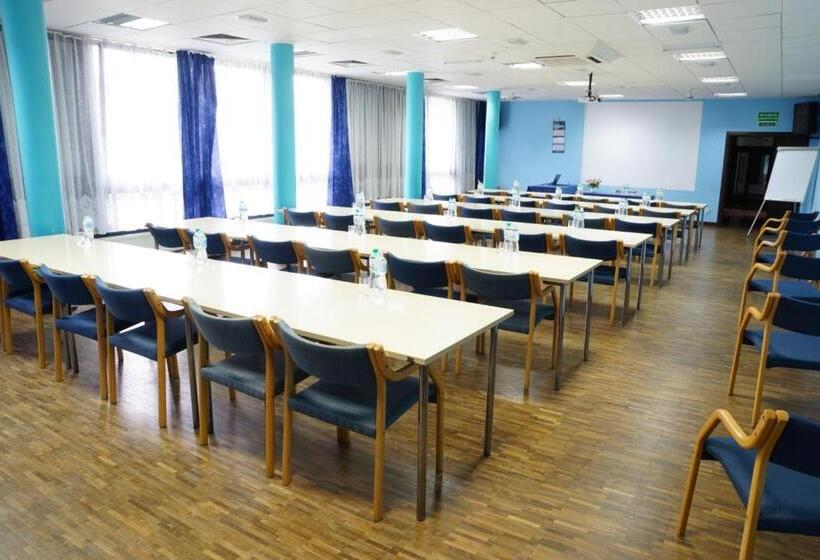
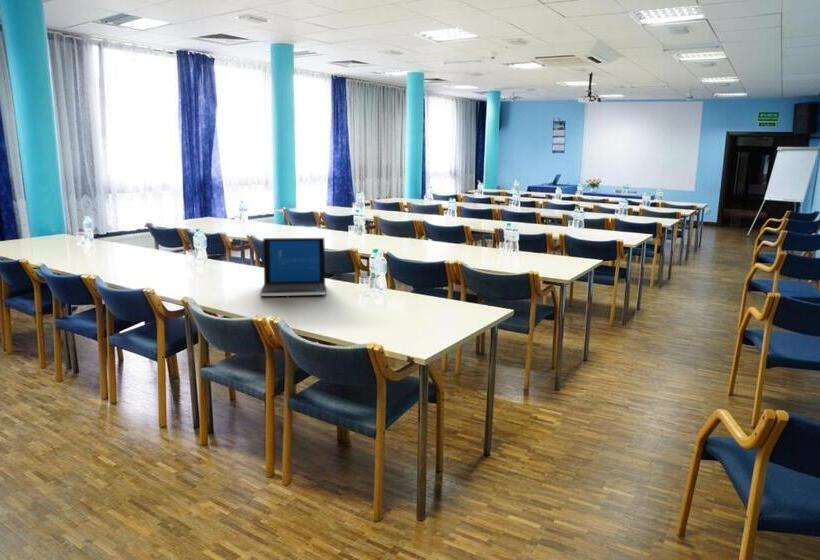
+ laptop [259,237,327,297]
